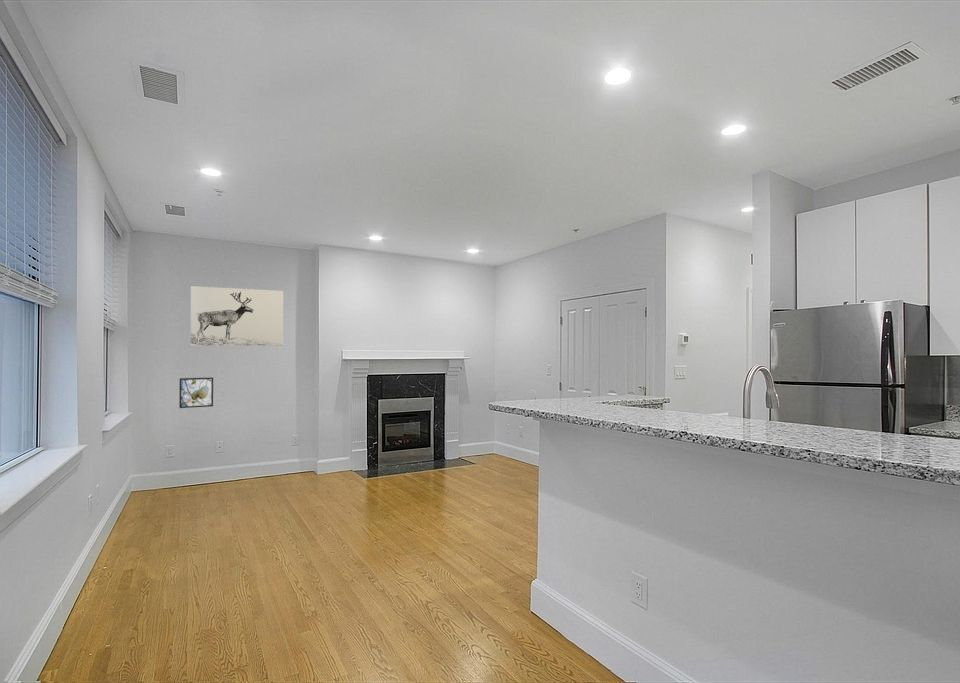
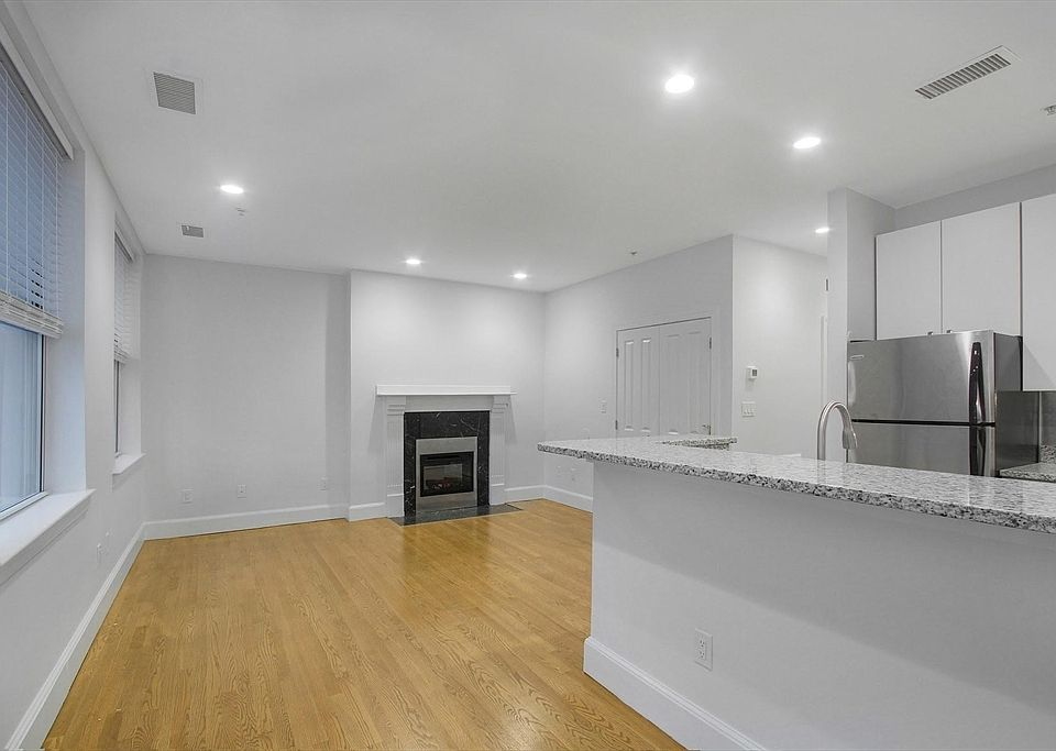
- wall art [189,285,284,347]
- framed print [178,376,214,409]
